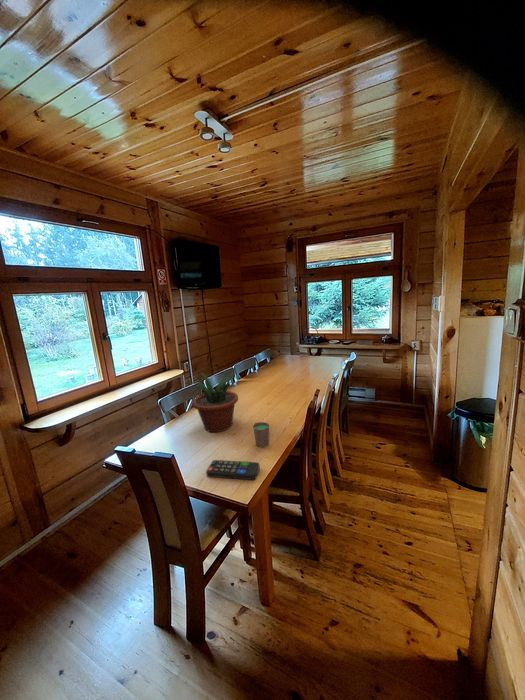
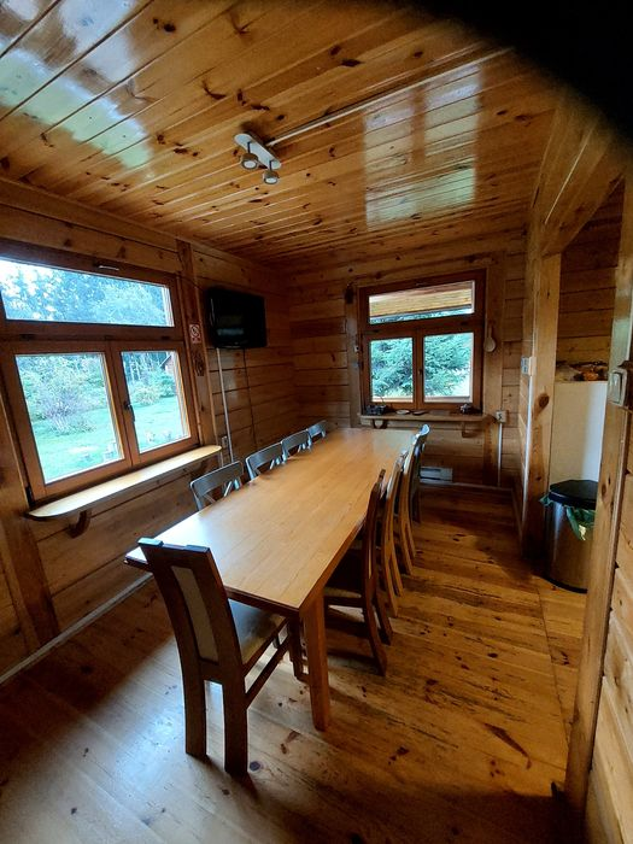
- remote control [205,459,260,481]
- potted plant [186,371,242,433]
- cup [252,421,270,448]
